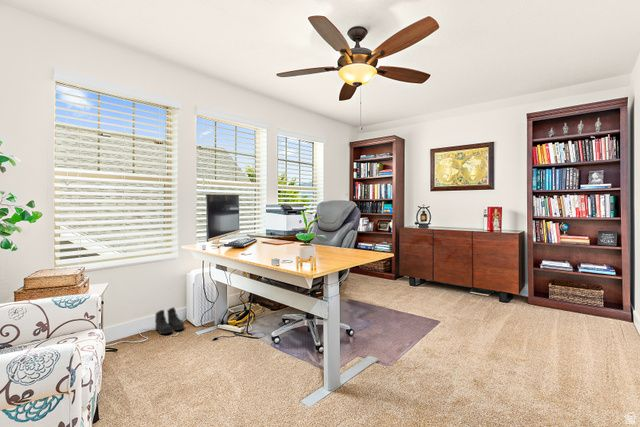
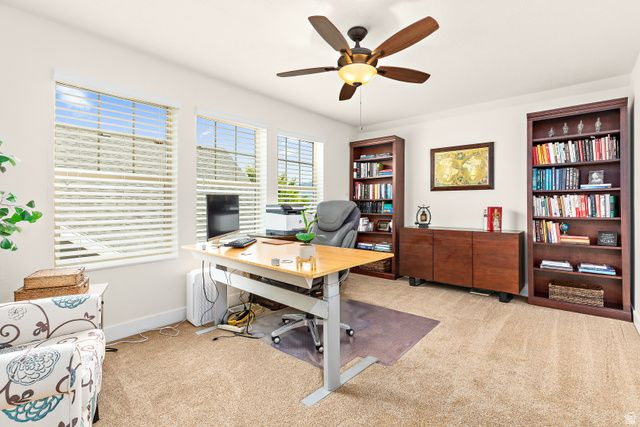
- boots [154,306,185,335]
